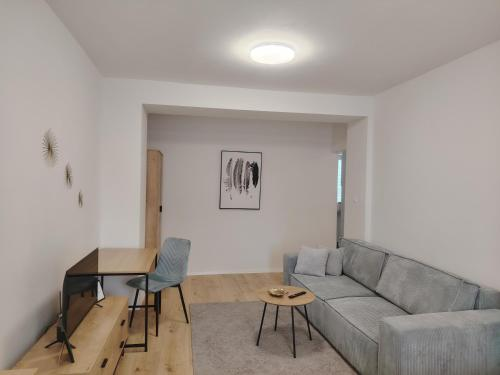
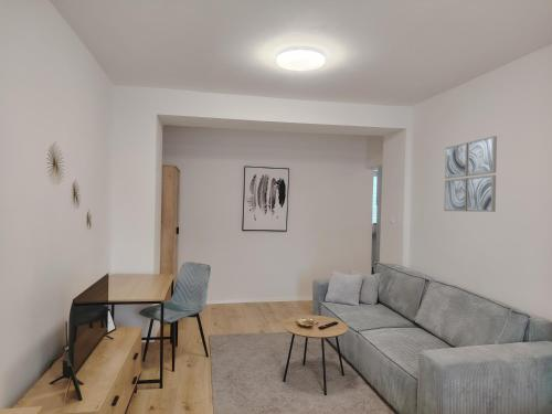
+ wall art [443,135,498,213]
